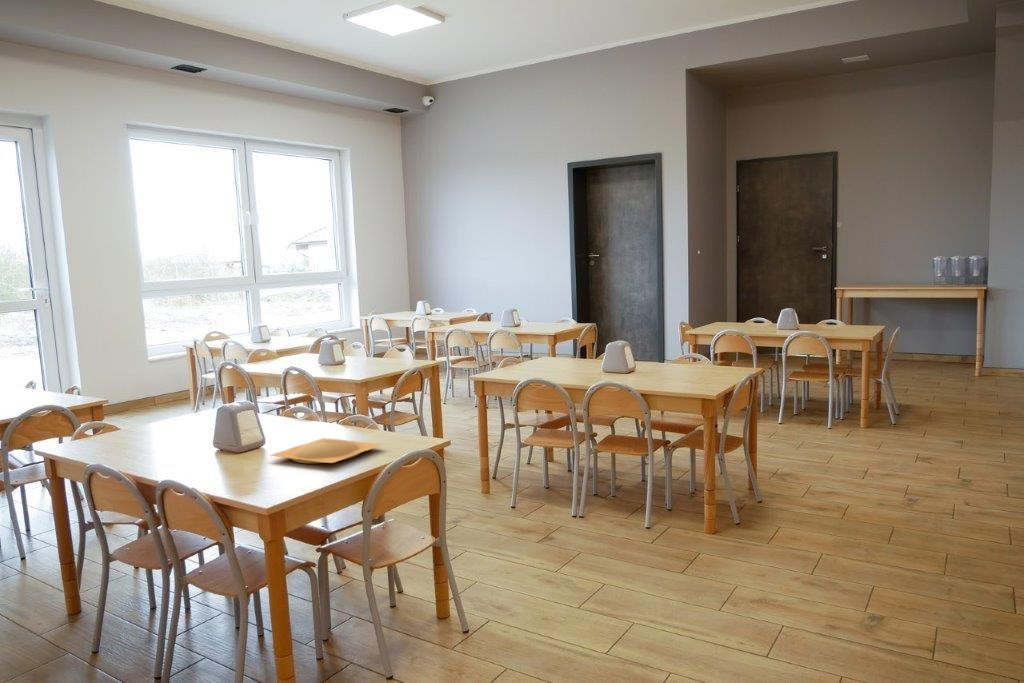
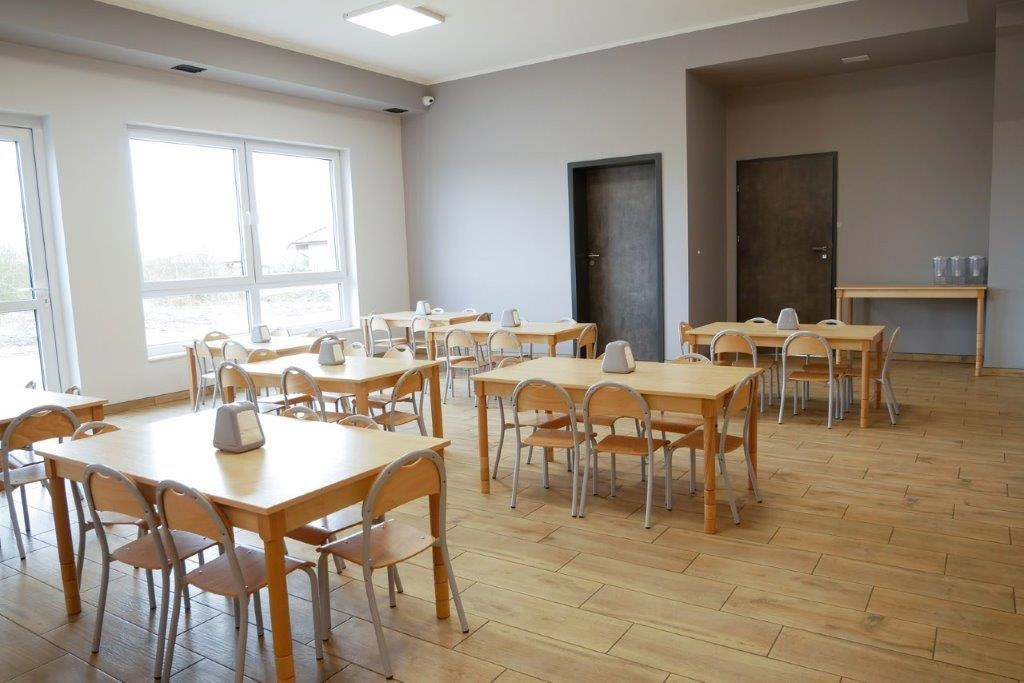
- plate [268,437,384,464]
